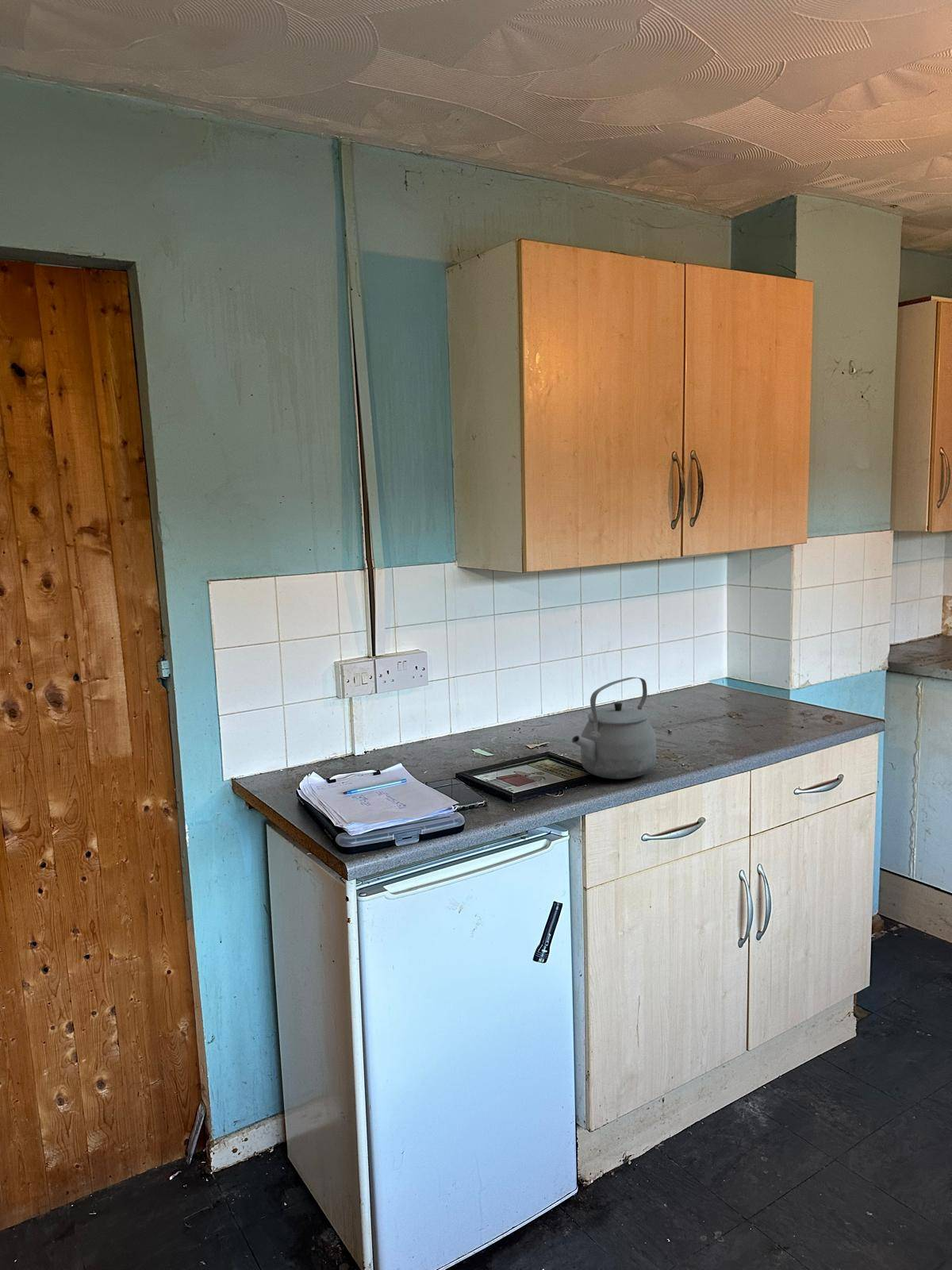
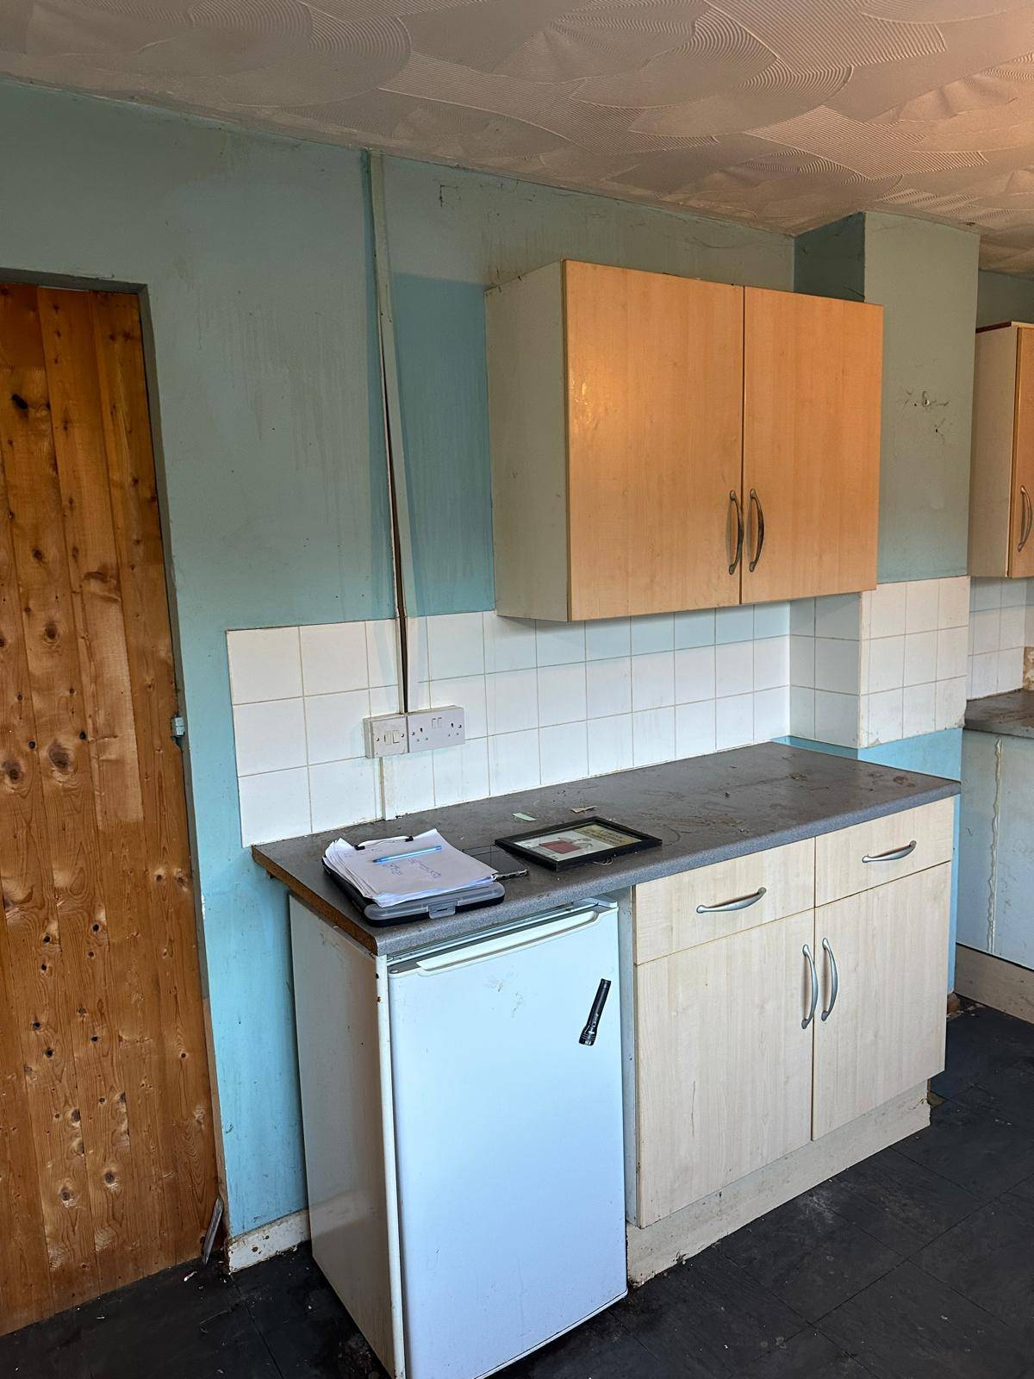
- tea kettle [571,676,657,780]
